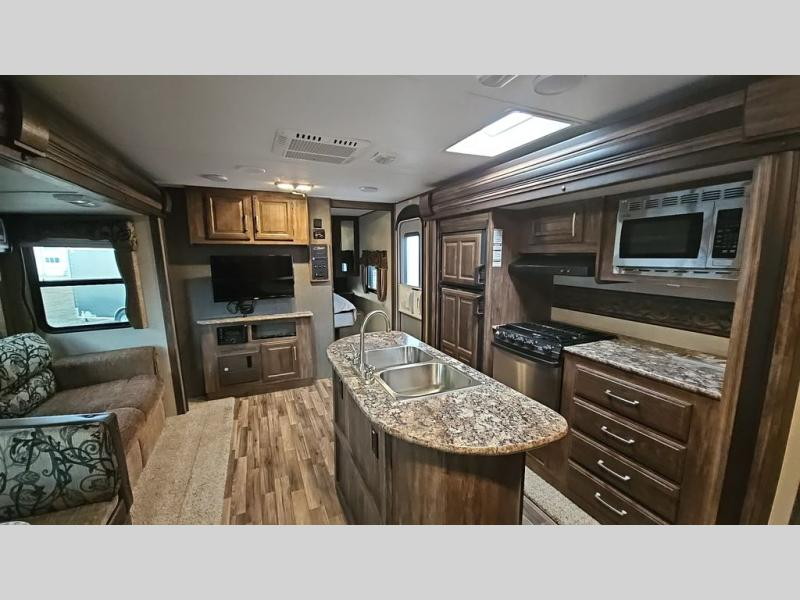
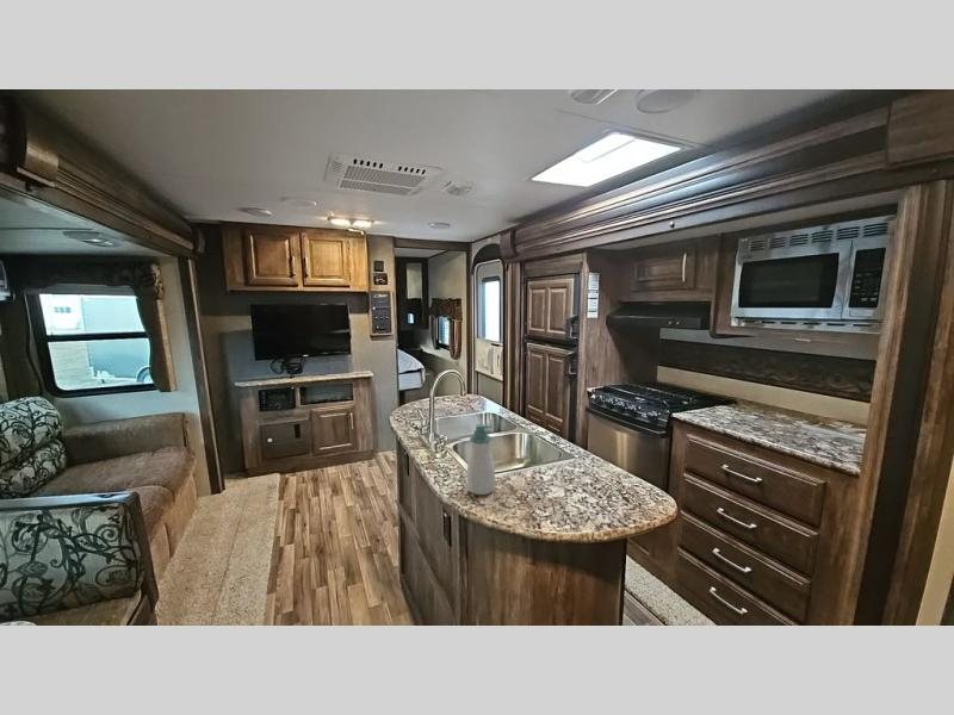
+ soap bottle [466,423,496,496]
